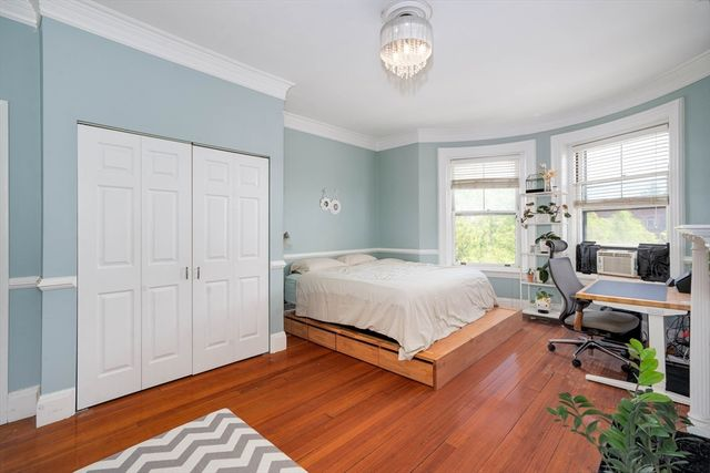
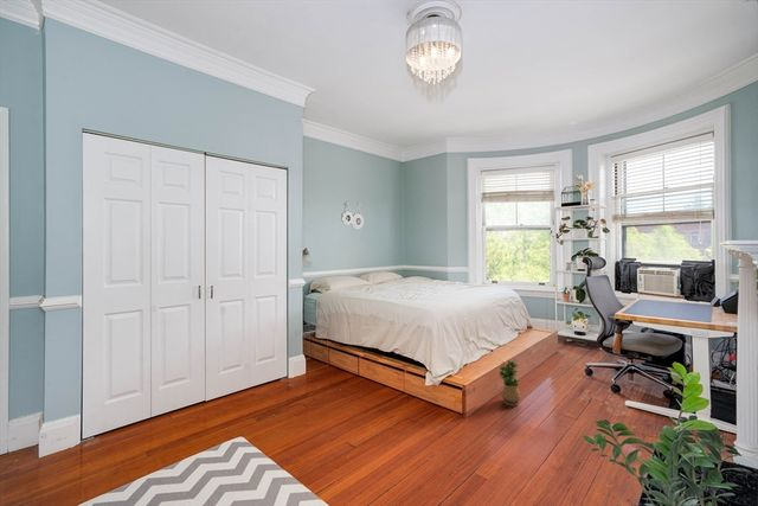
+ potted plant [499,359,521,406]
